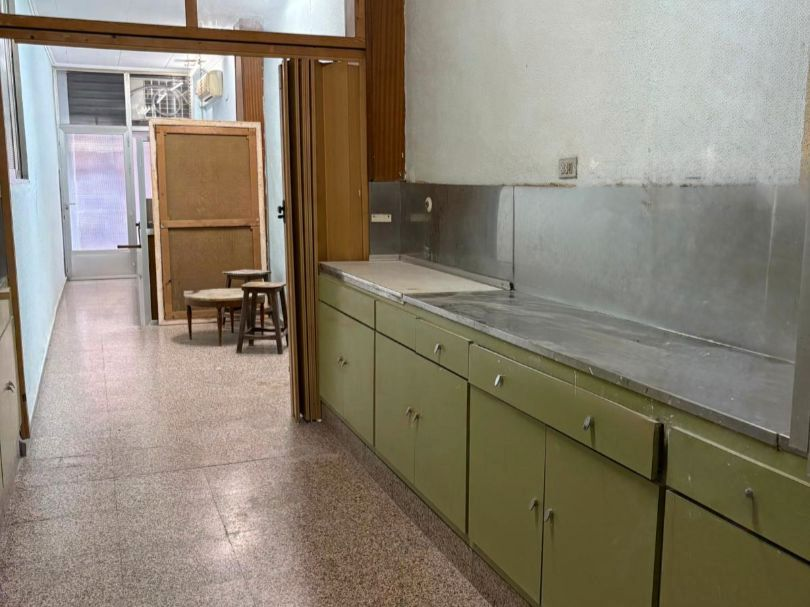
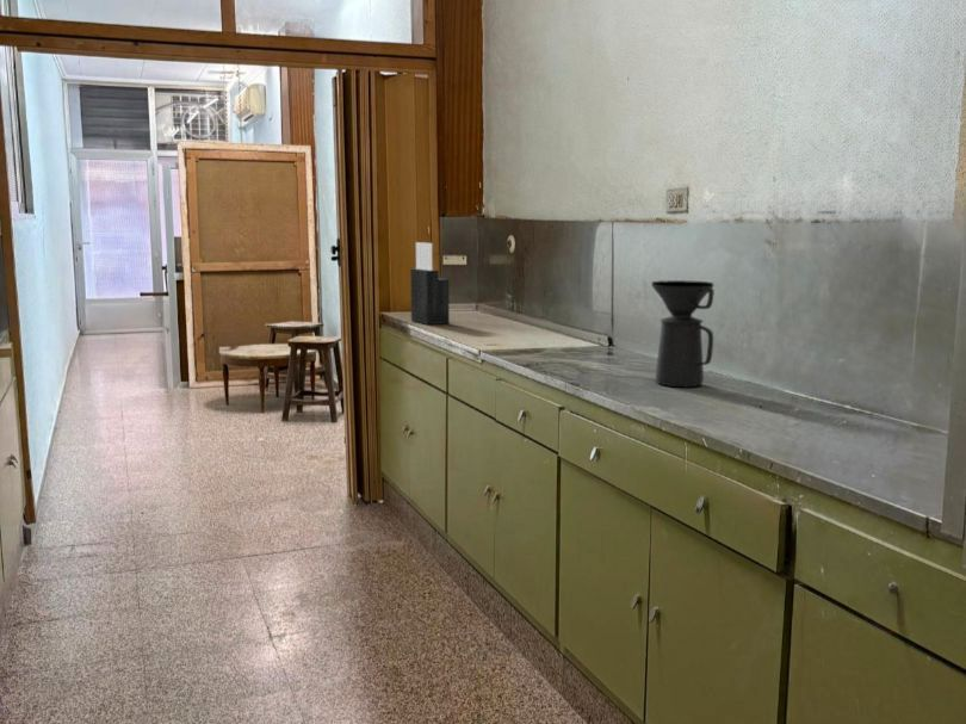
+ coffee maker [650,279,716,388]
+ knife block [409,241,451,326]
